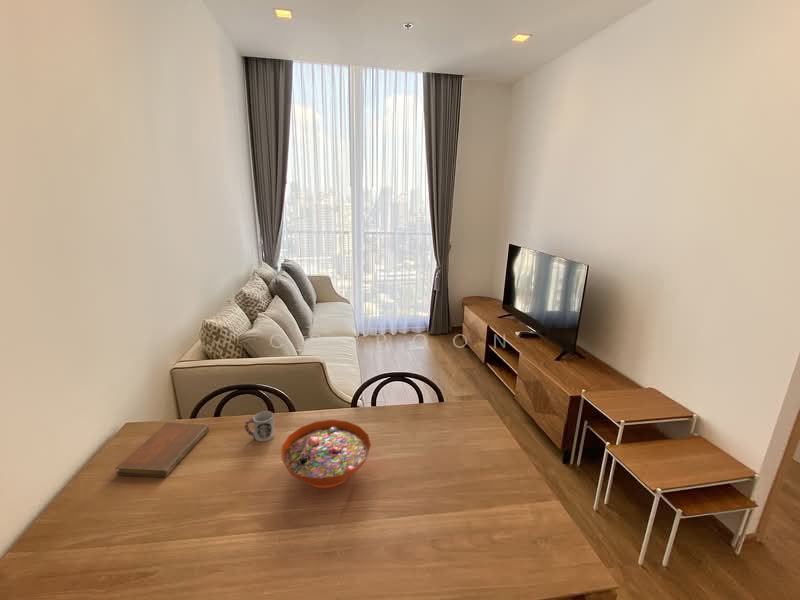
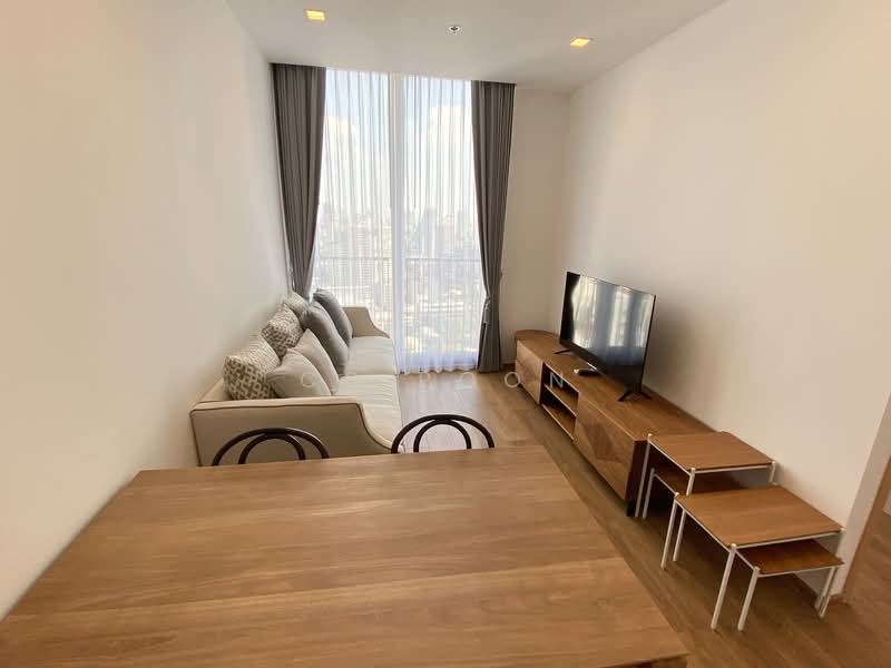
- notebook [115,421,210,478]
- cup [244,410,276,442]
- decorative bowl [280,419,372,489]
